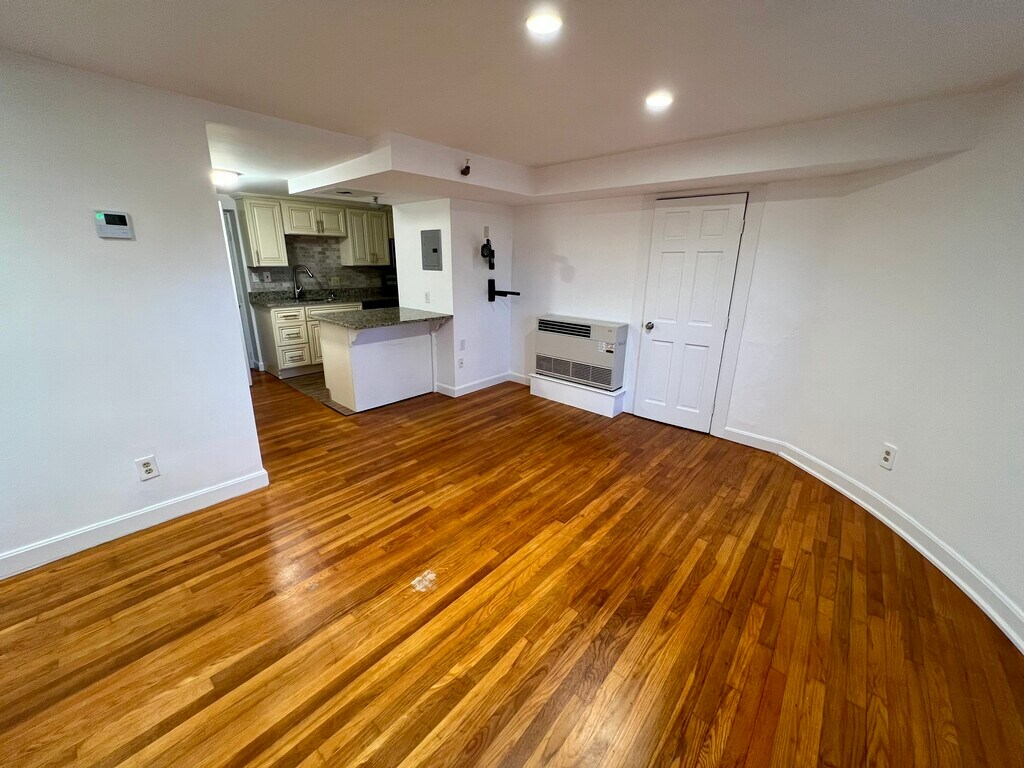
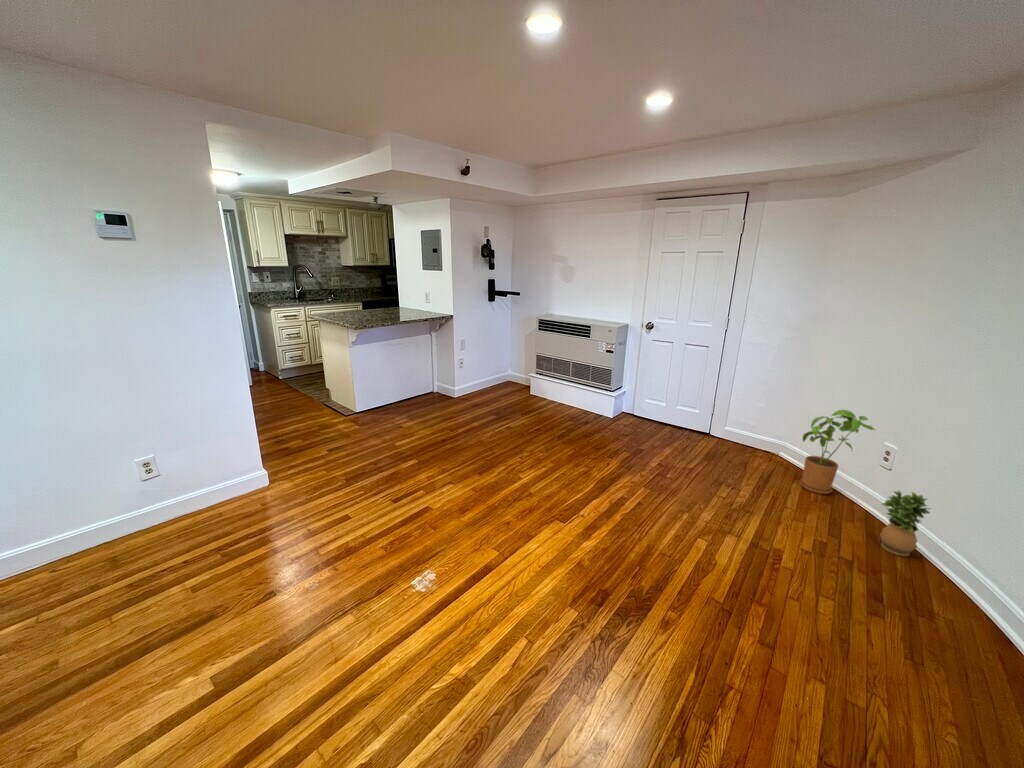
+ potted plant [879,489,932,557]
+ house plant [798,409,876,495]
